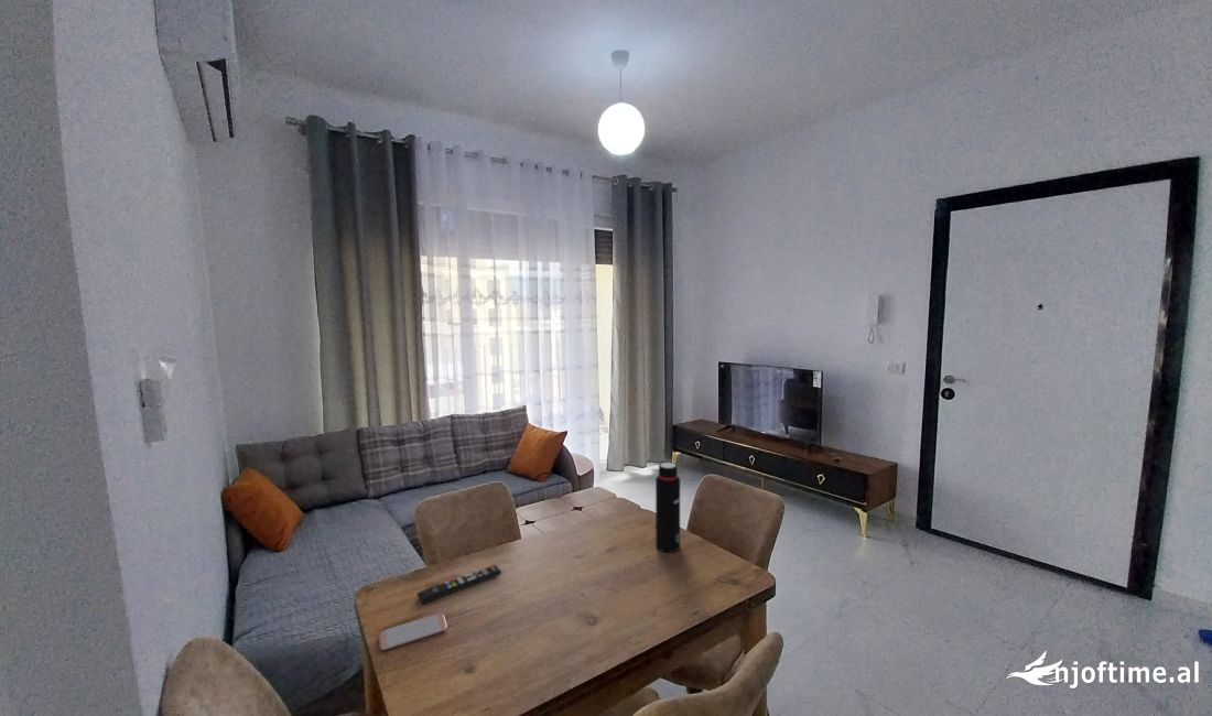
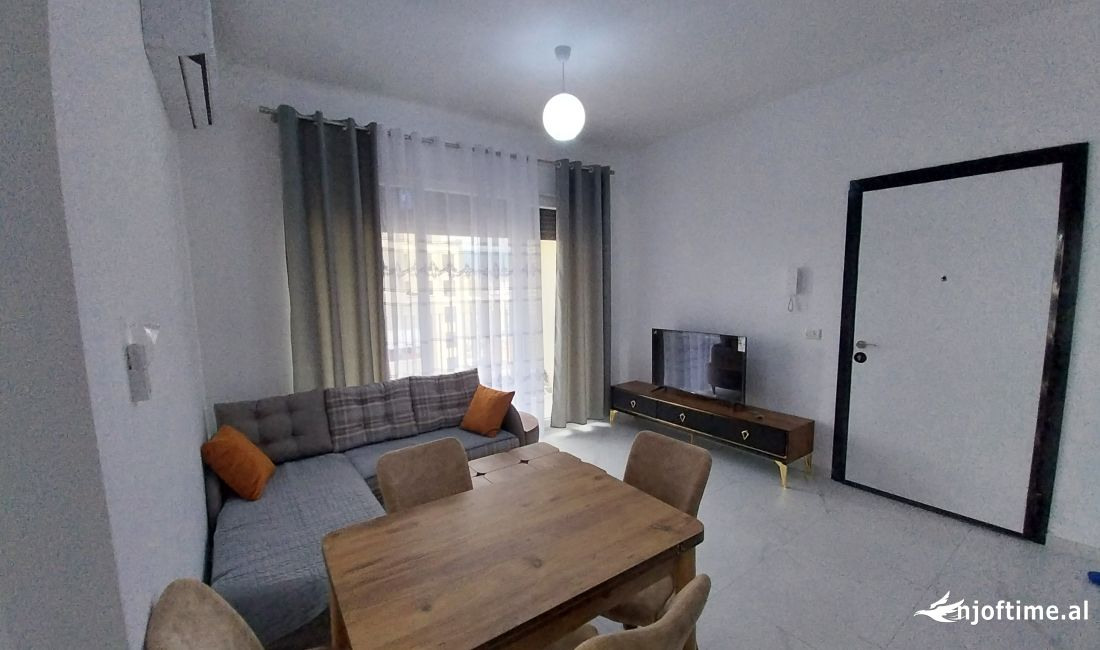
- water bottle [654,462,681,553]
- remote control [416,564,502,606]
- smartphone [378,612,448,652]
